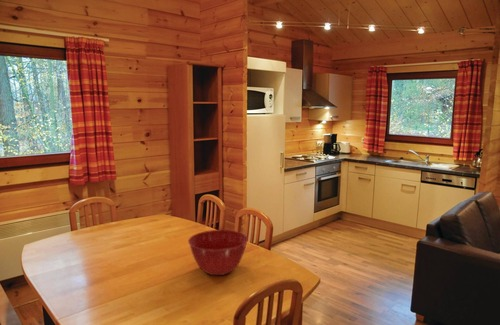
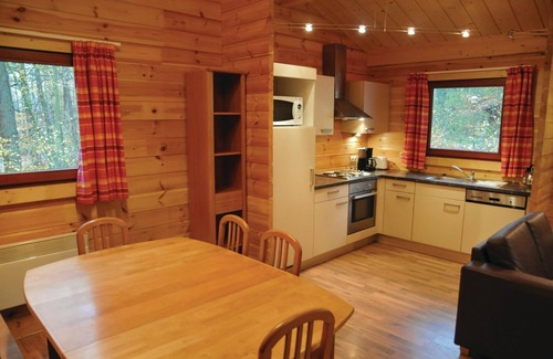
- mixing bowl [187,229,249,276]
